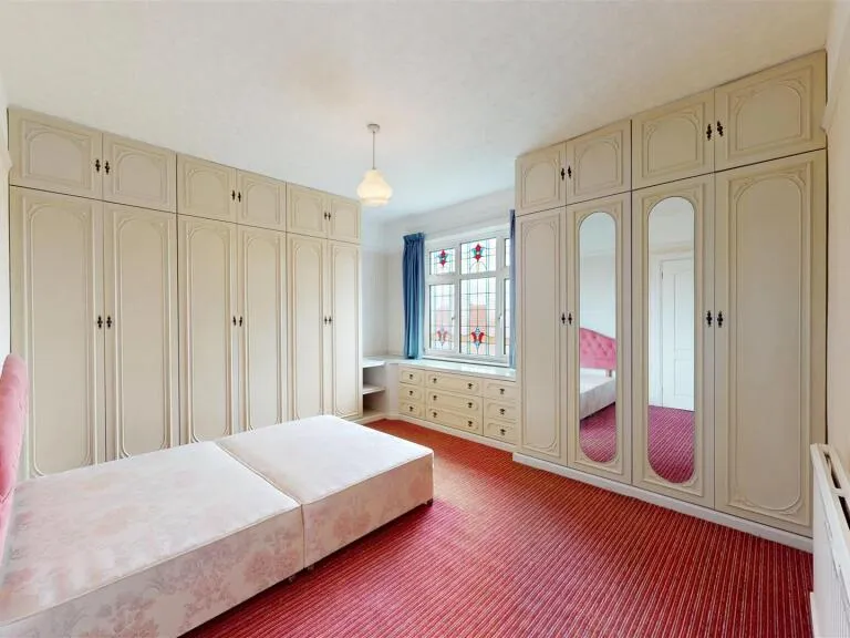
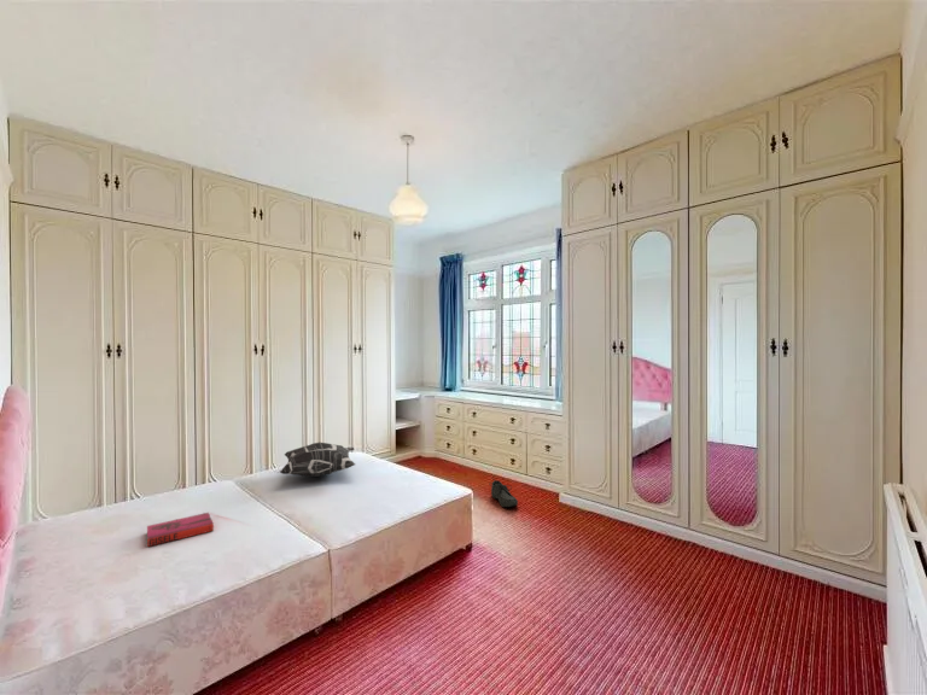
+ decorative pillow [278,442,356,478]
+ hardback book [146,512,215,548]
+ arctic [488,478,519,508]
